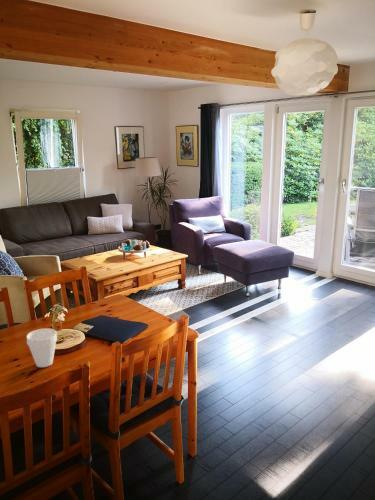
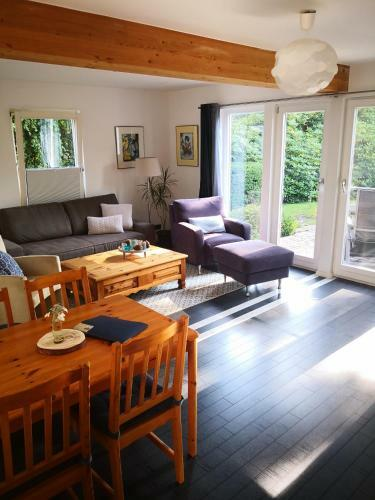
- cup [25,327,58,368]
